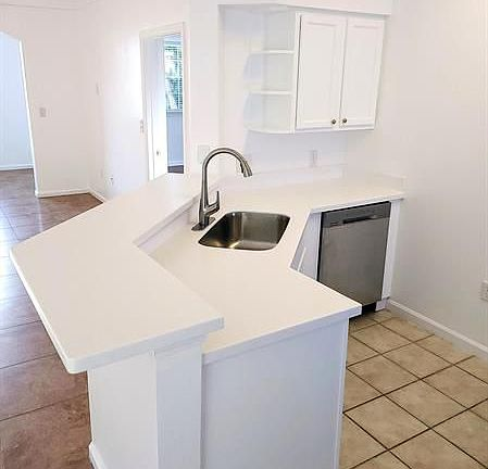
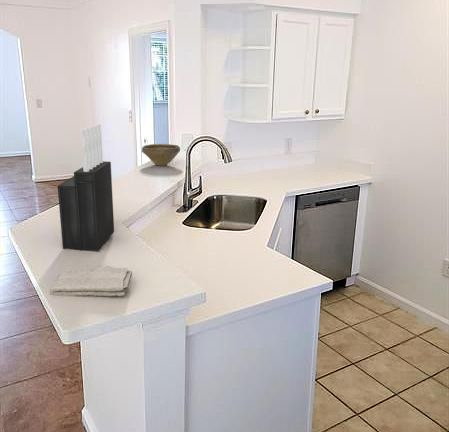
+ bowl [141,143,181,167]
+ washcloth [49,265,133,297]
+ knife block [57,123,115,252]
